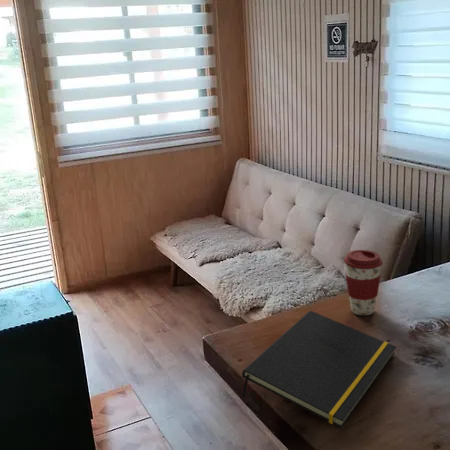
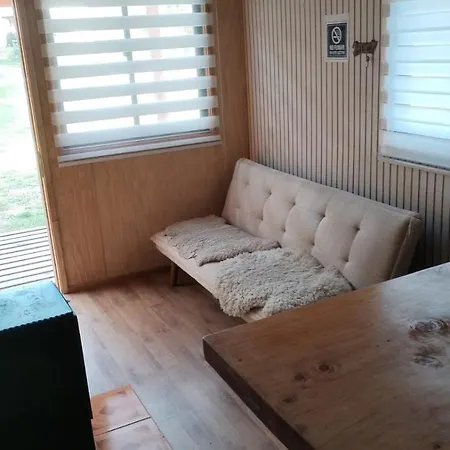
- coffee cup [343,249,384,316]
- notepad [241,310,397,429]
